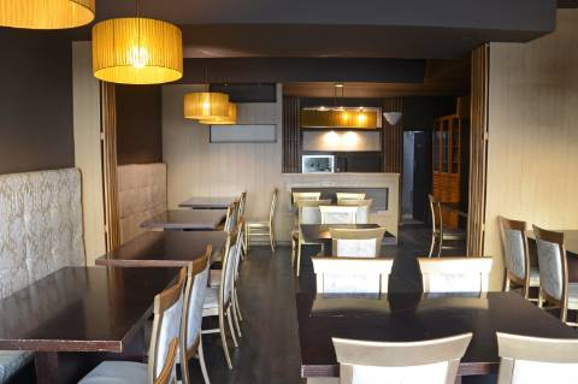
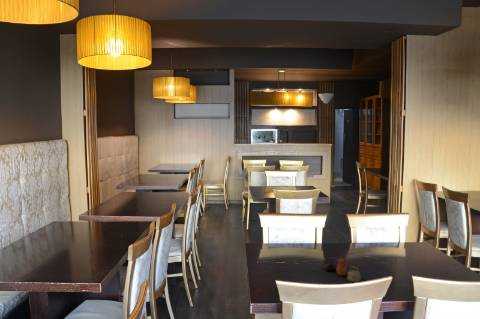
+ teapot [323,256,362,283]
